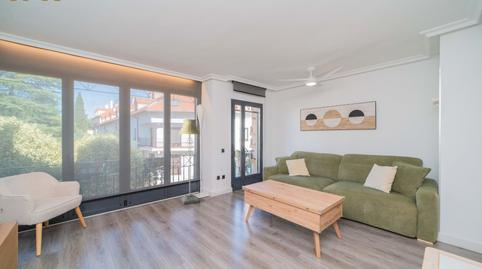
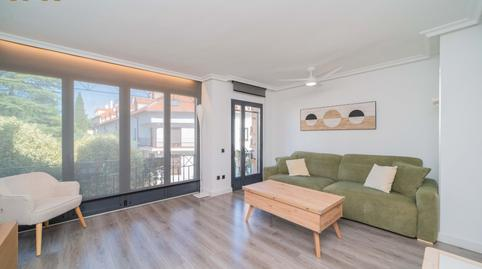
- floor lamp [178,118,201,206]
